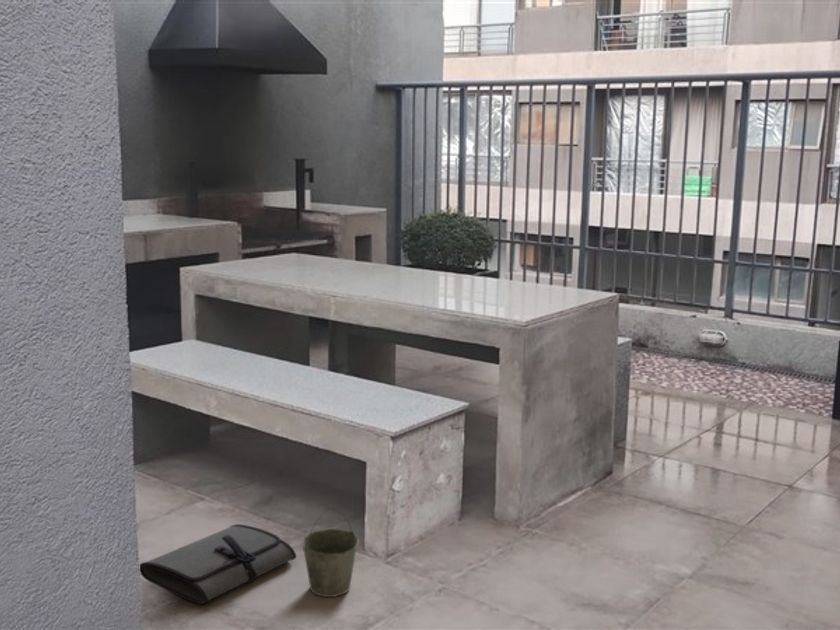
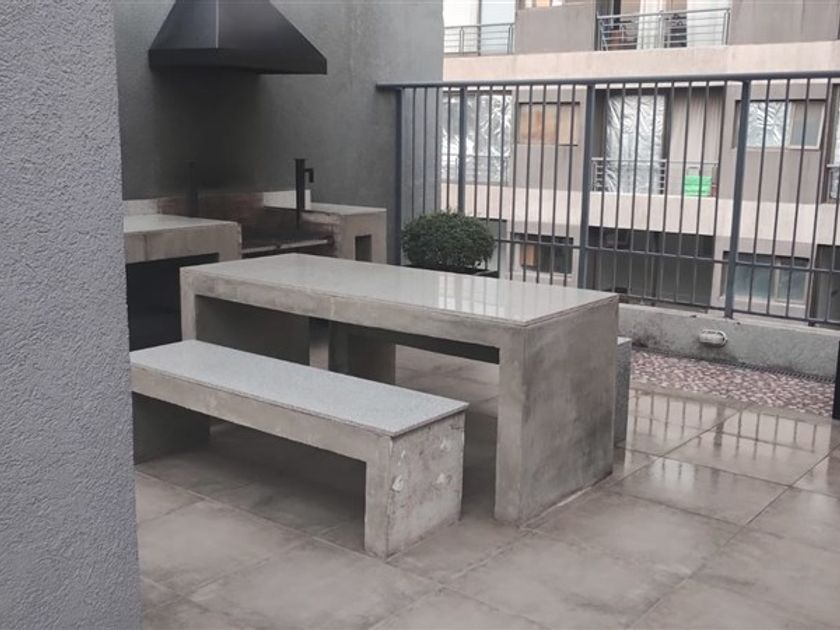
- tool roll [139,523,297,605]
- bucket [301,507,359,598]
